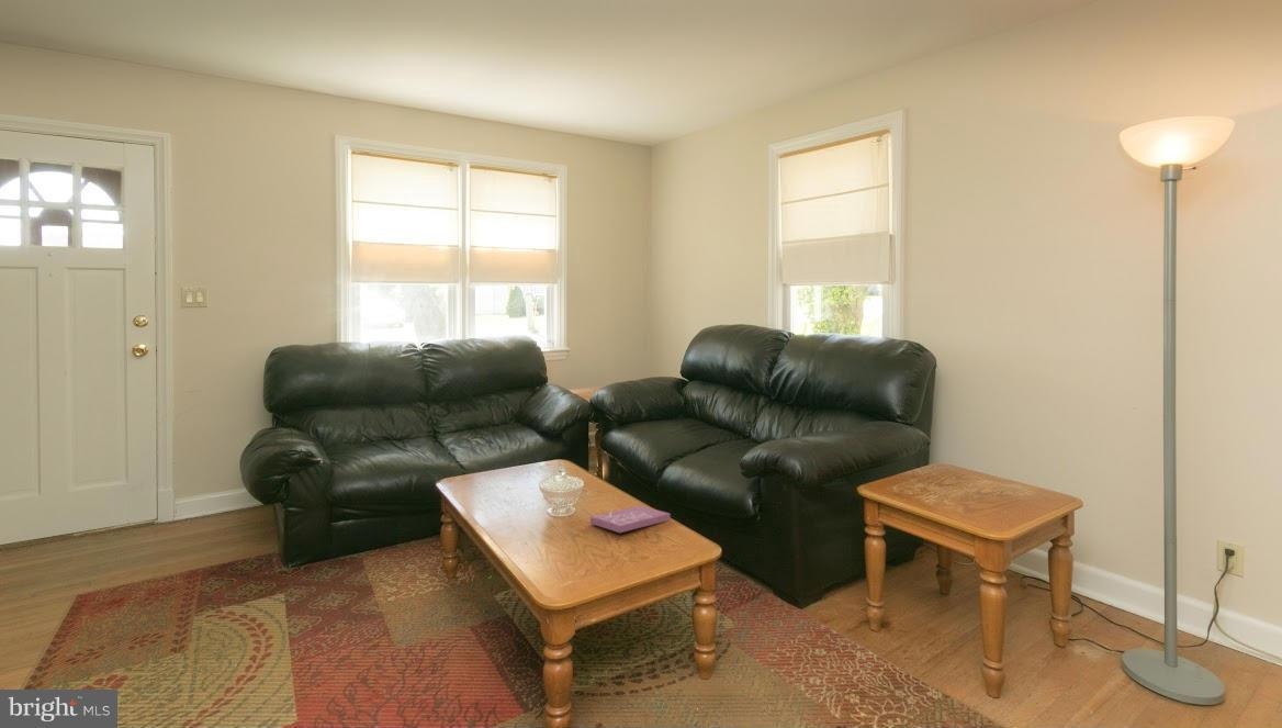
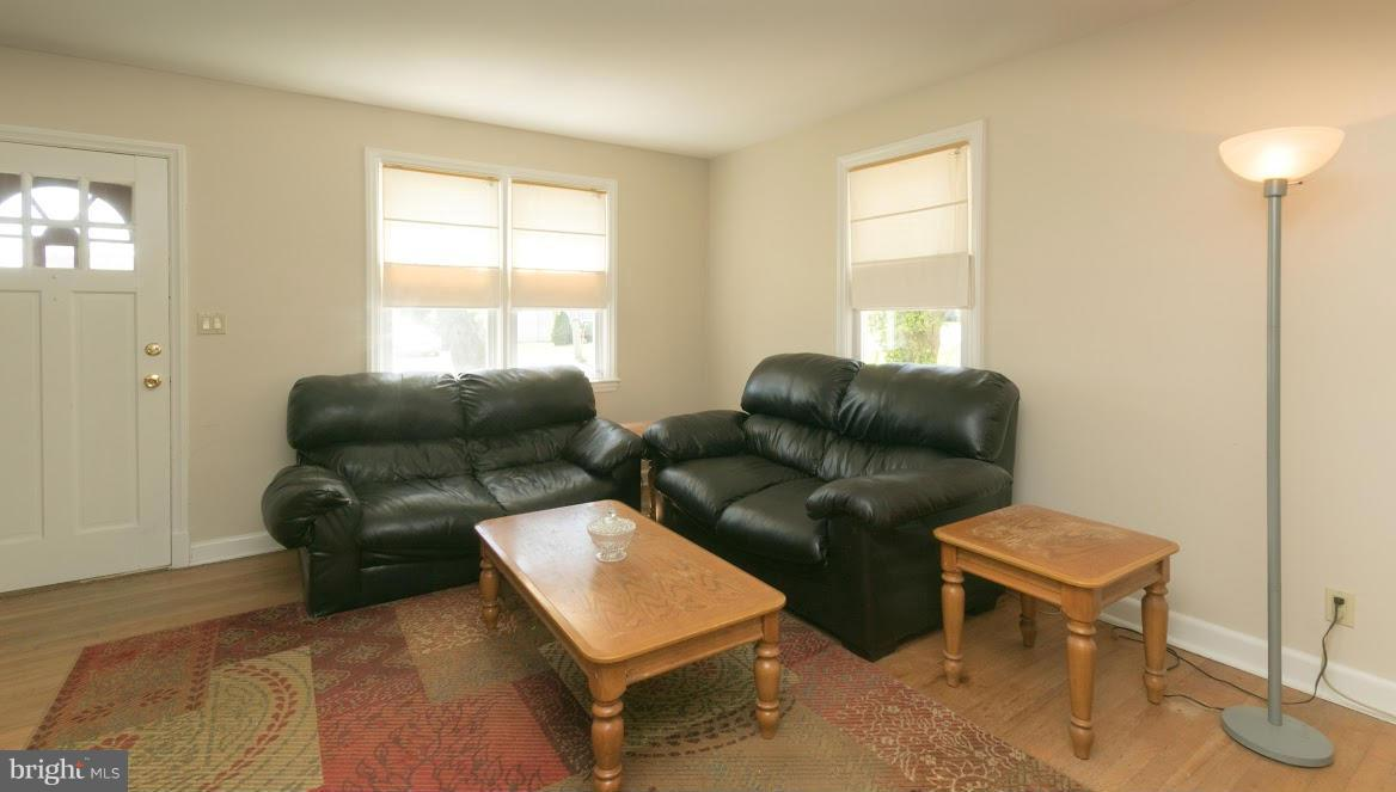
- book [589,505,672,534]
